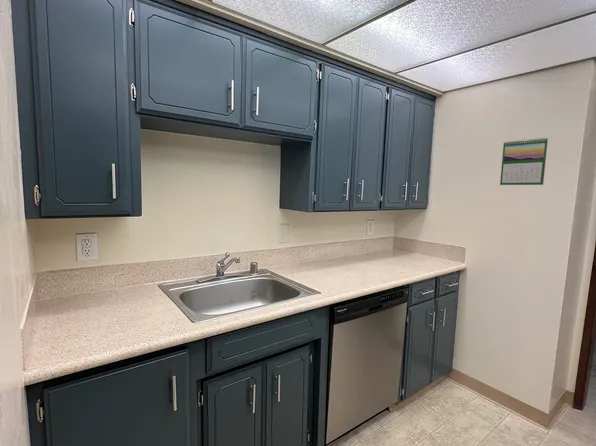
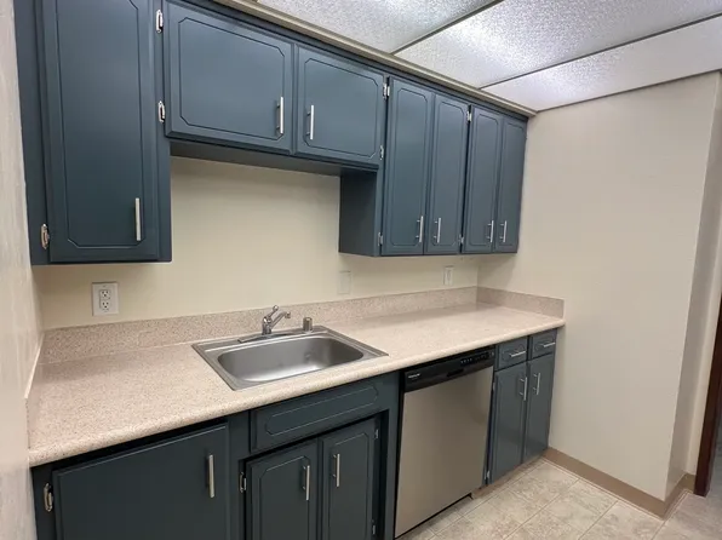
- calendar [499,137,549,186]
